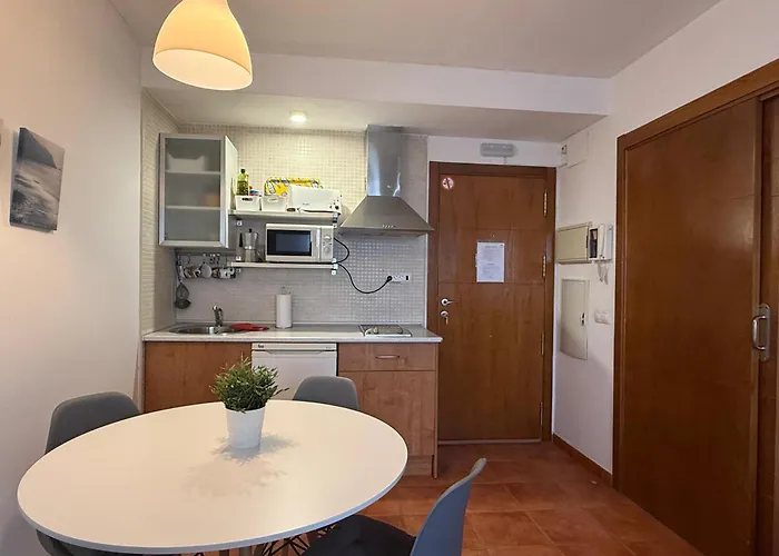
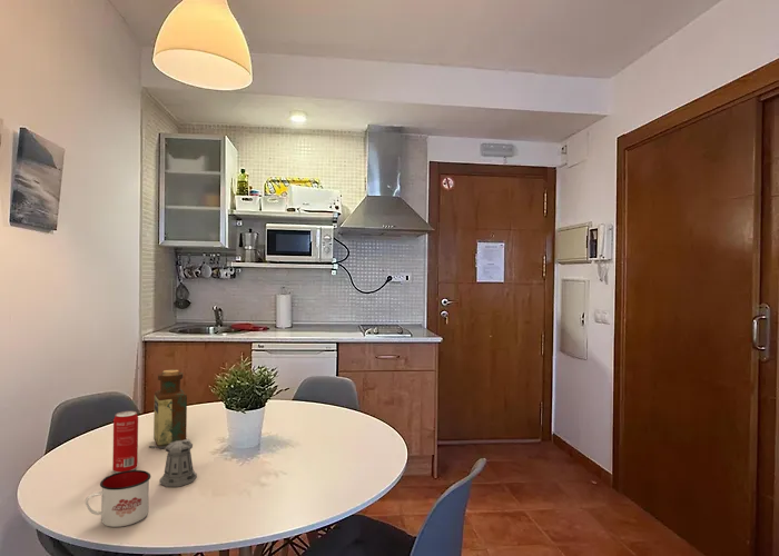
+ pepper shaker [148,438,198,488]
+ bottle [152,369,188,447]
+ mug [85,469,151,528]
+ beverage can [111,410,139,474]
